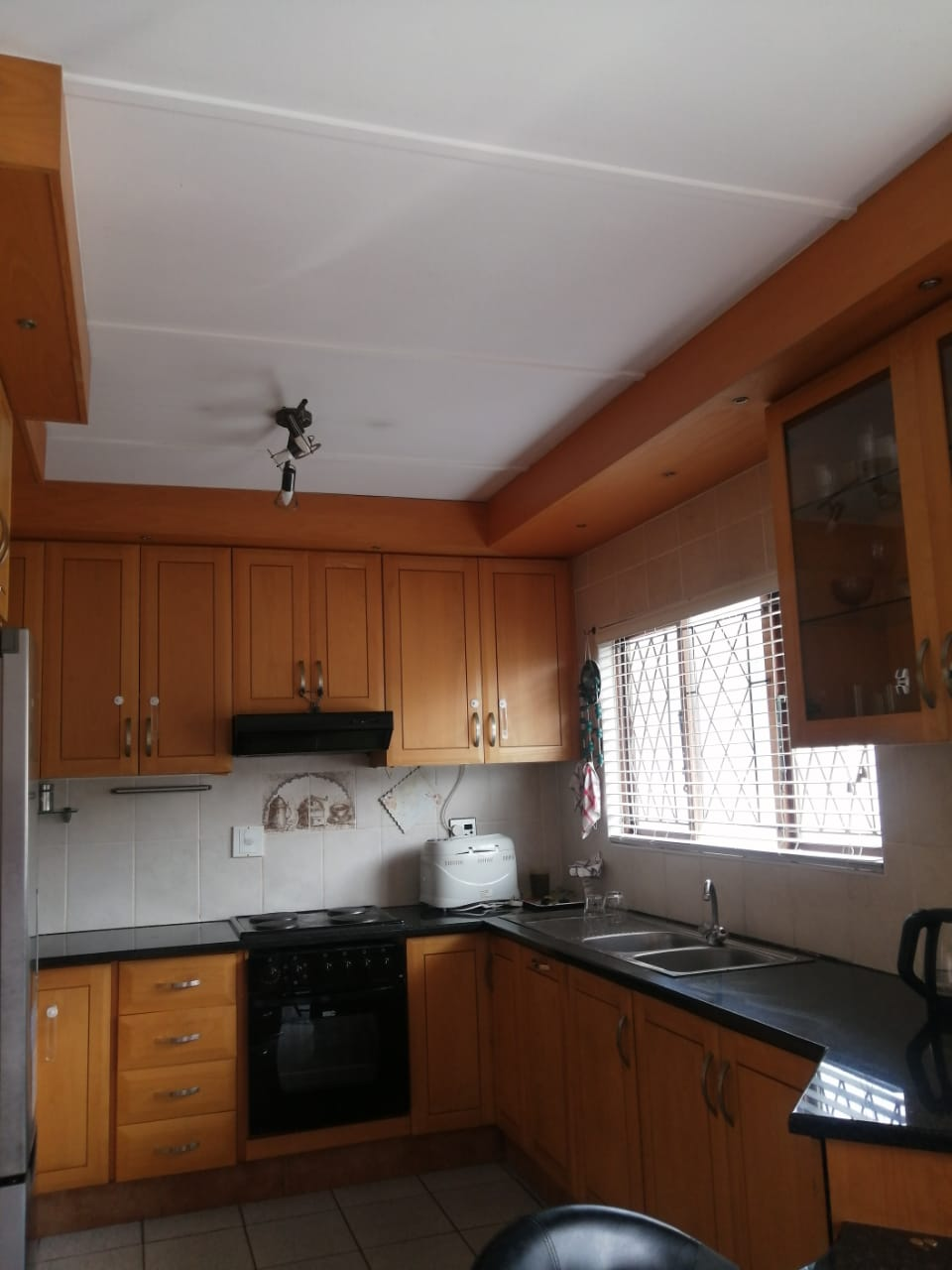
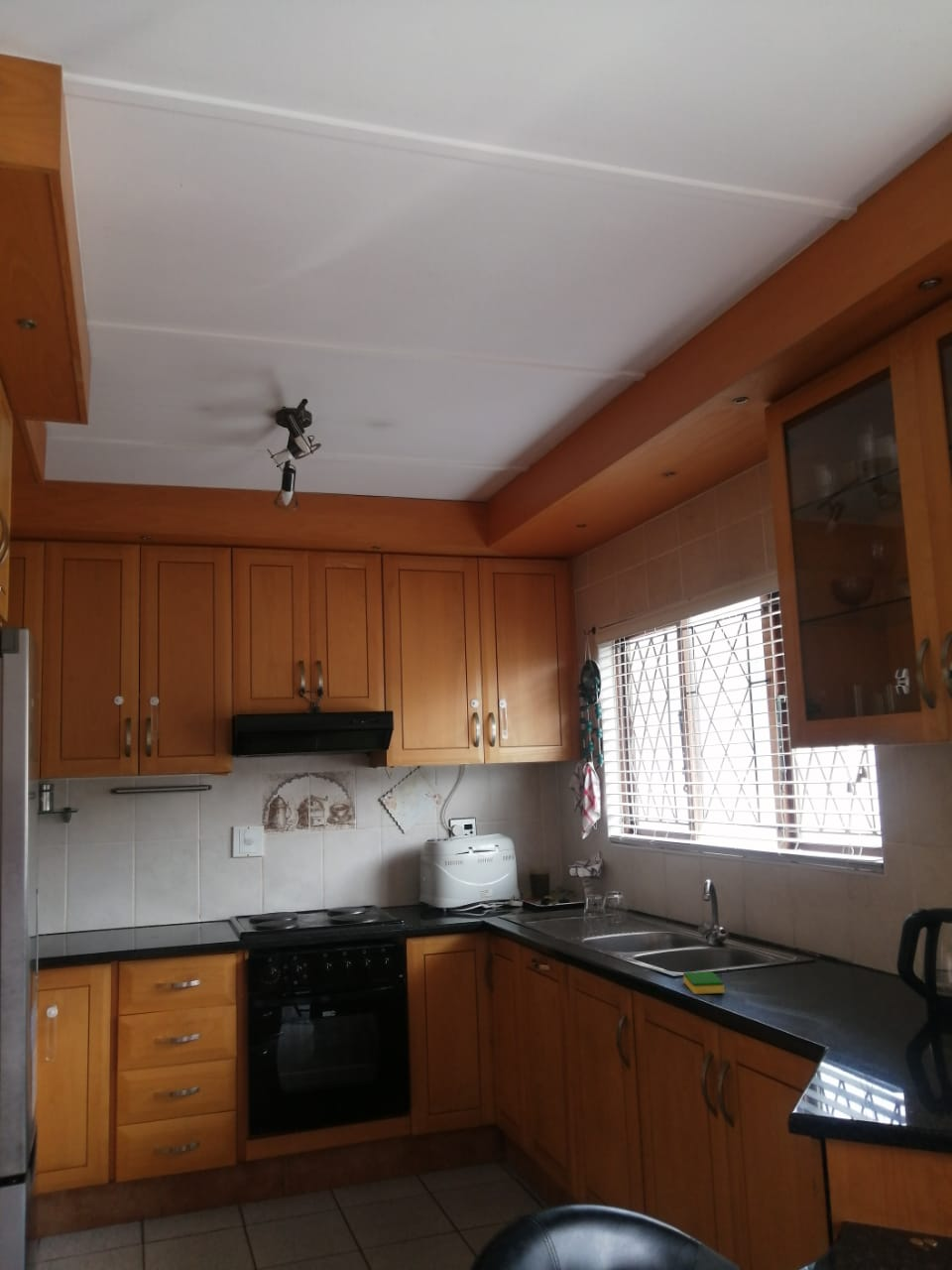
+ dish sponge [682,970,725,995]
